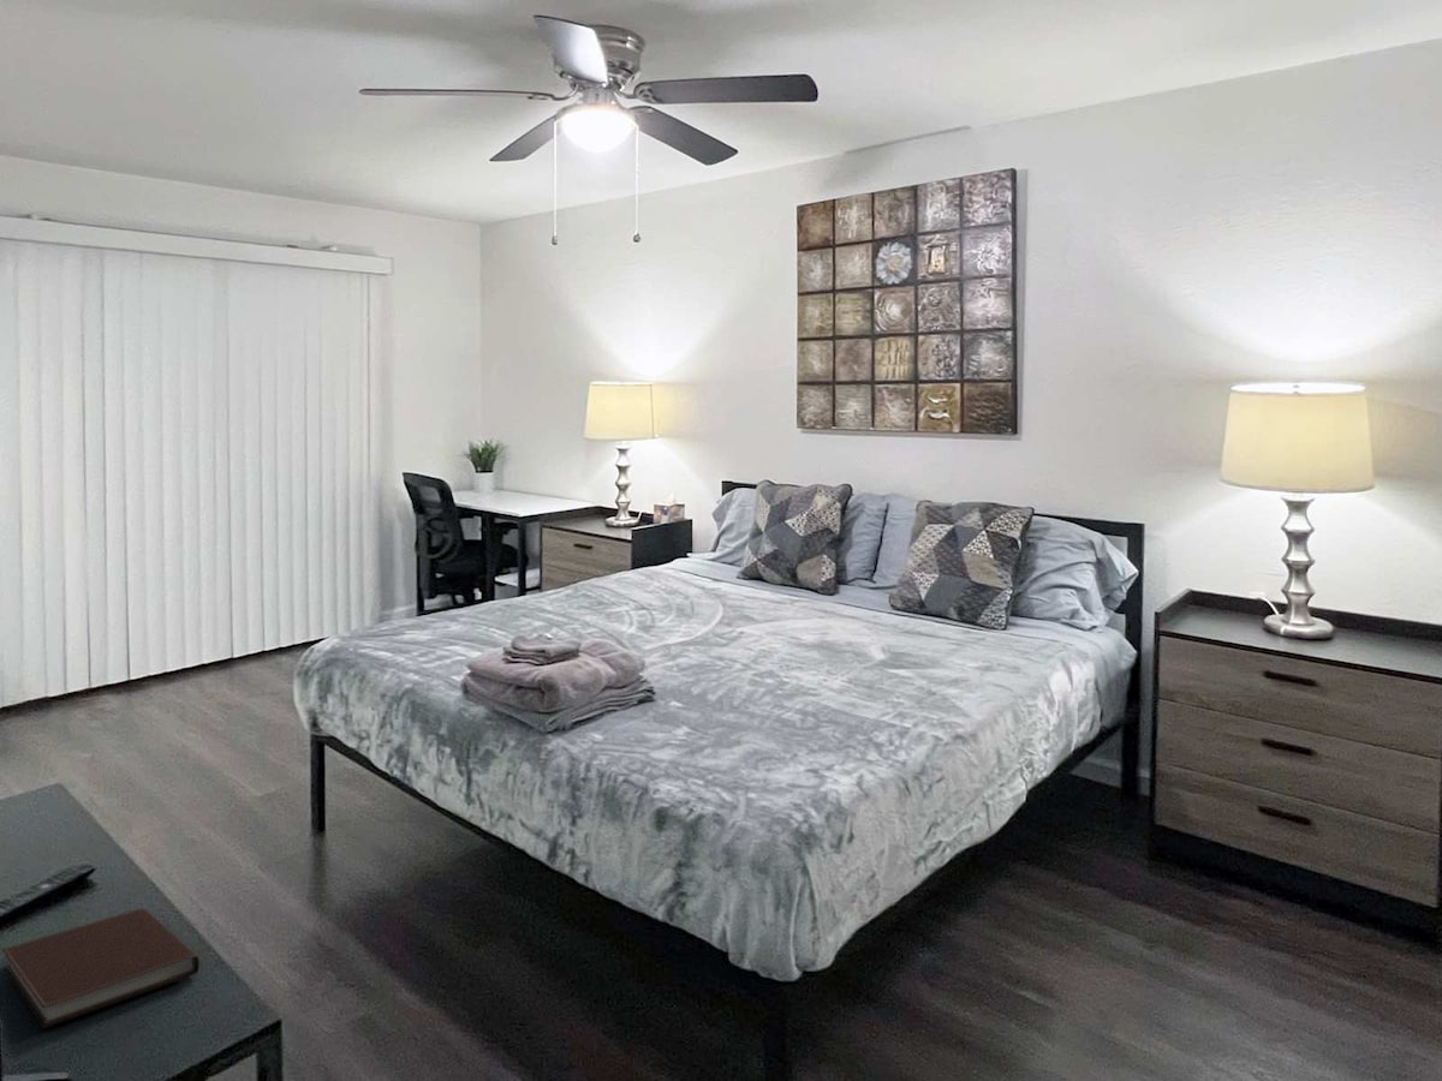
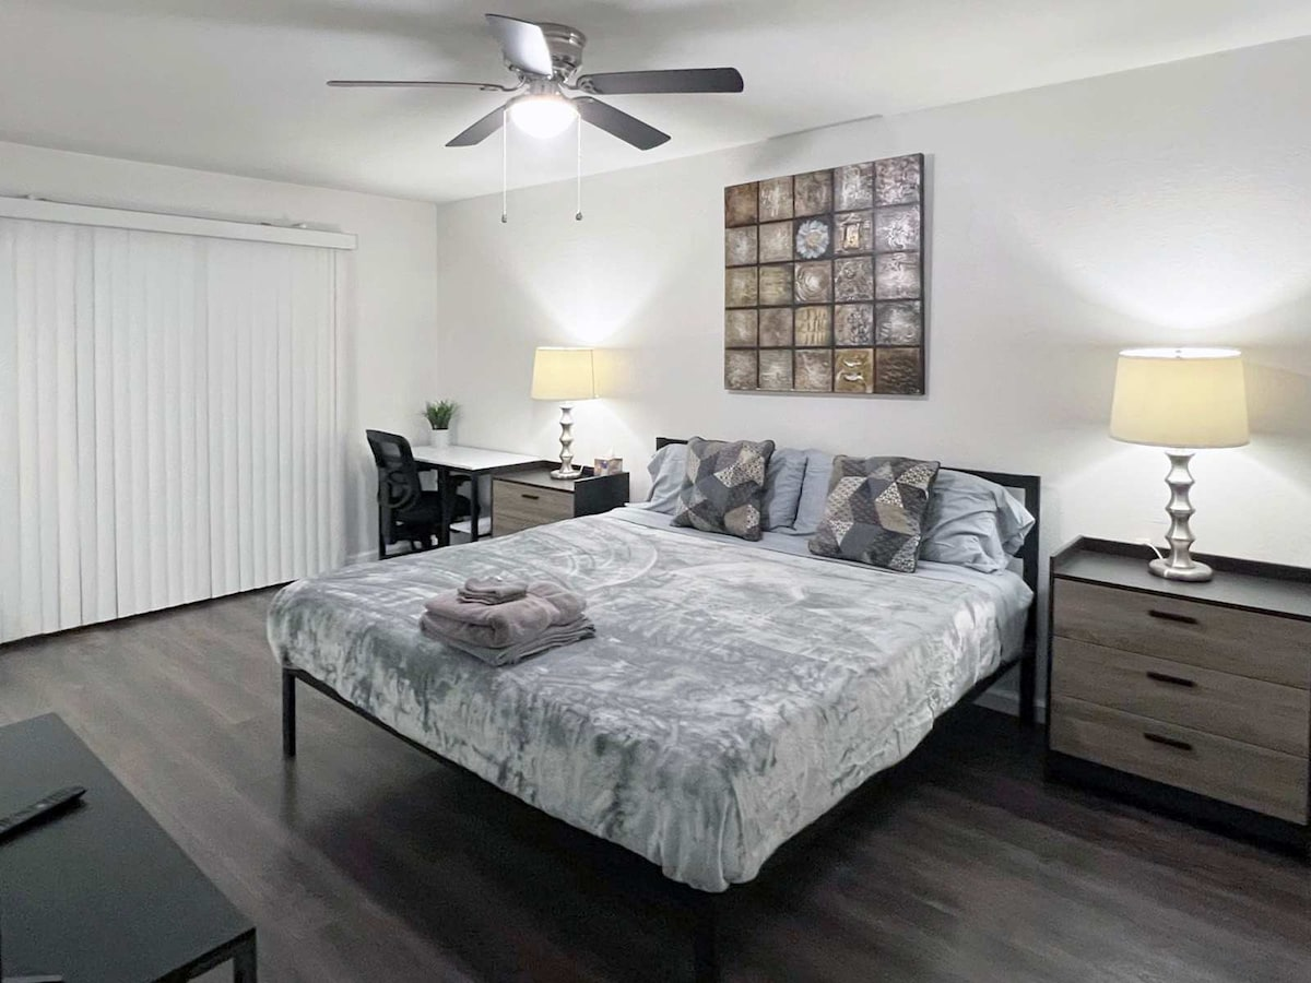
- notebook [0,907,201,1029]
